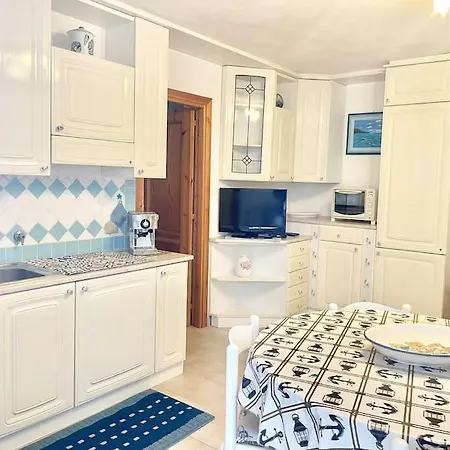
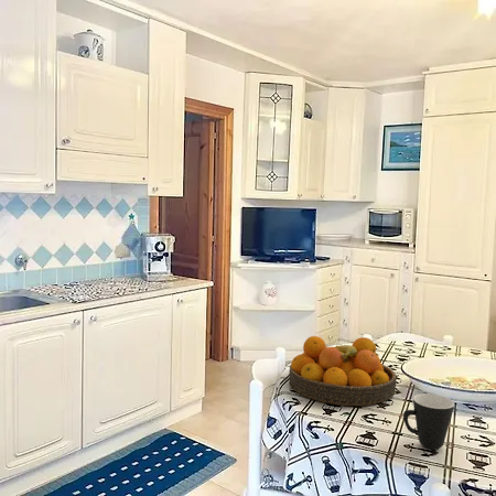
+ fruit bowl [288,335,398,407]
+ mug [402,392,455,451]
